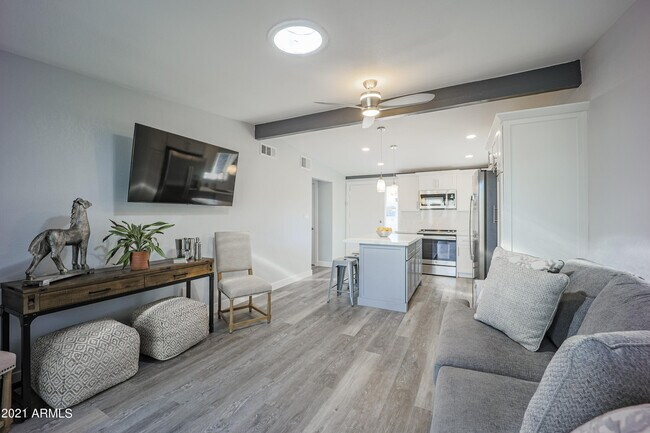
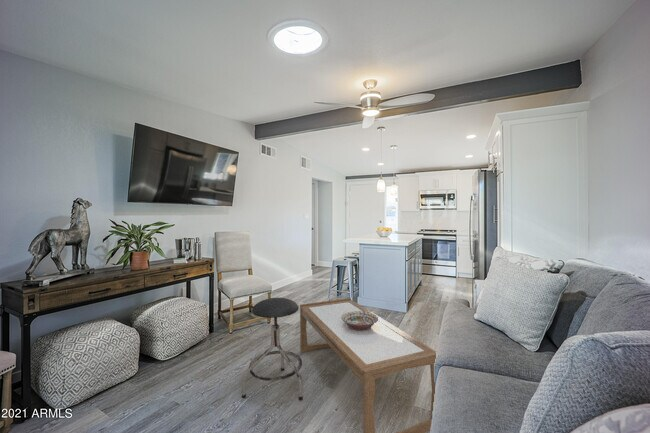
+ decorative bowl [341,311,378,331]
+ stool [241,297,304,401]
+ coffee table [299,297,437,433]
